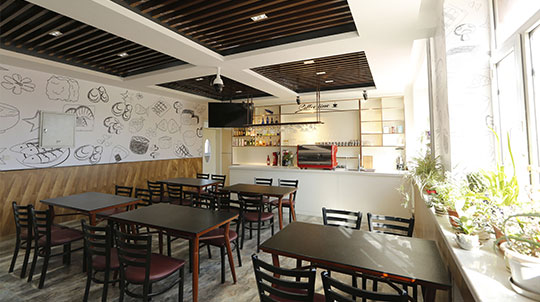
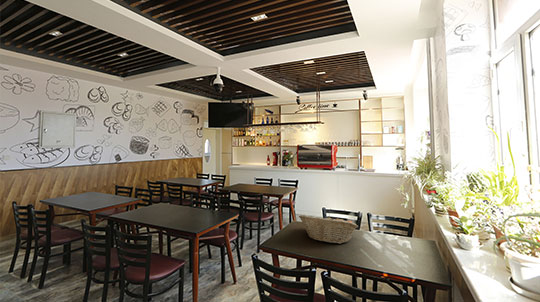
+ fruit basket [298,214,359,245]
